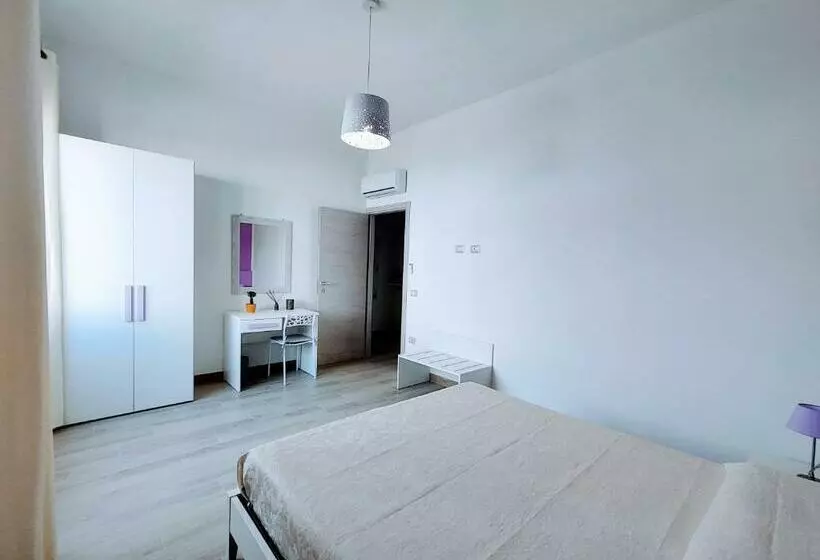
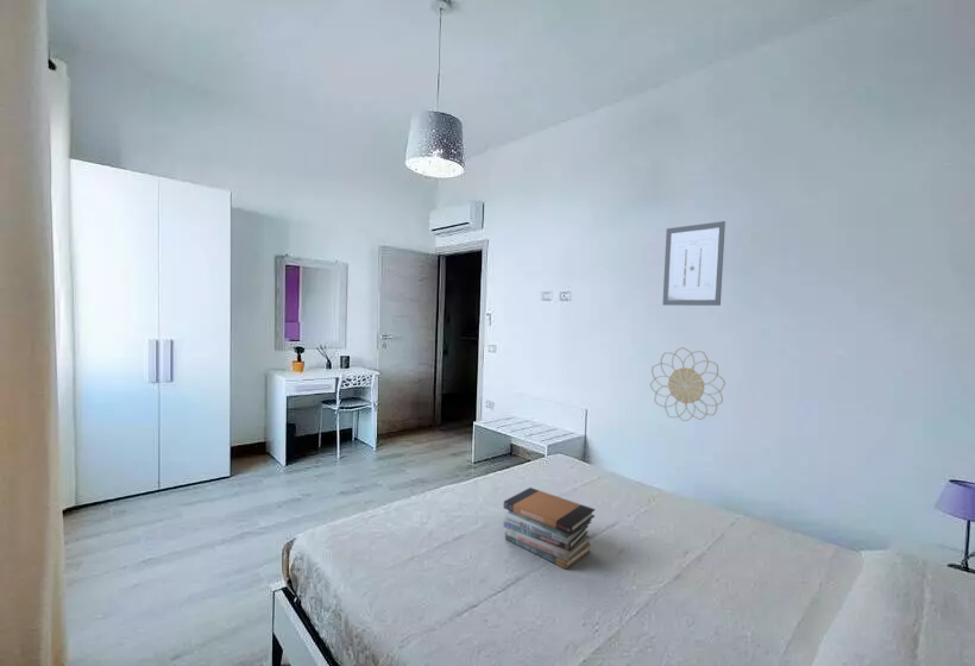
+ wall art [661,220,726,307]
+ book stack [502,486,596,571]
+ decorative wall piece [649,346,726,422]
